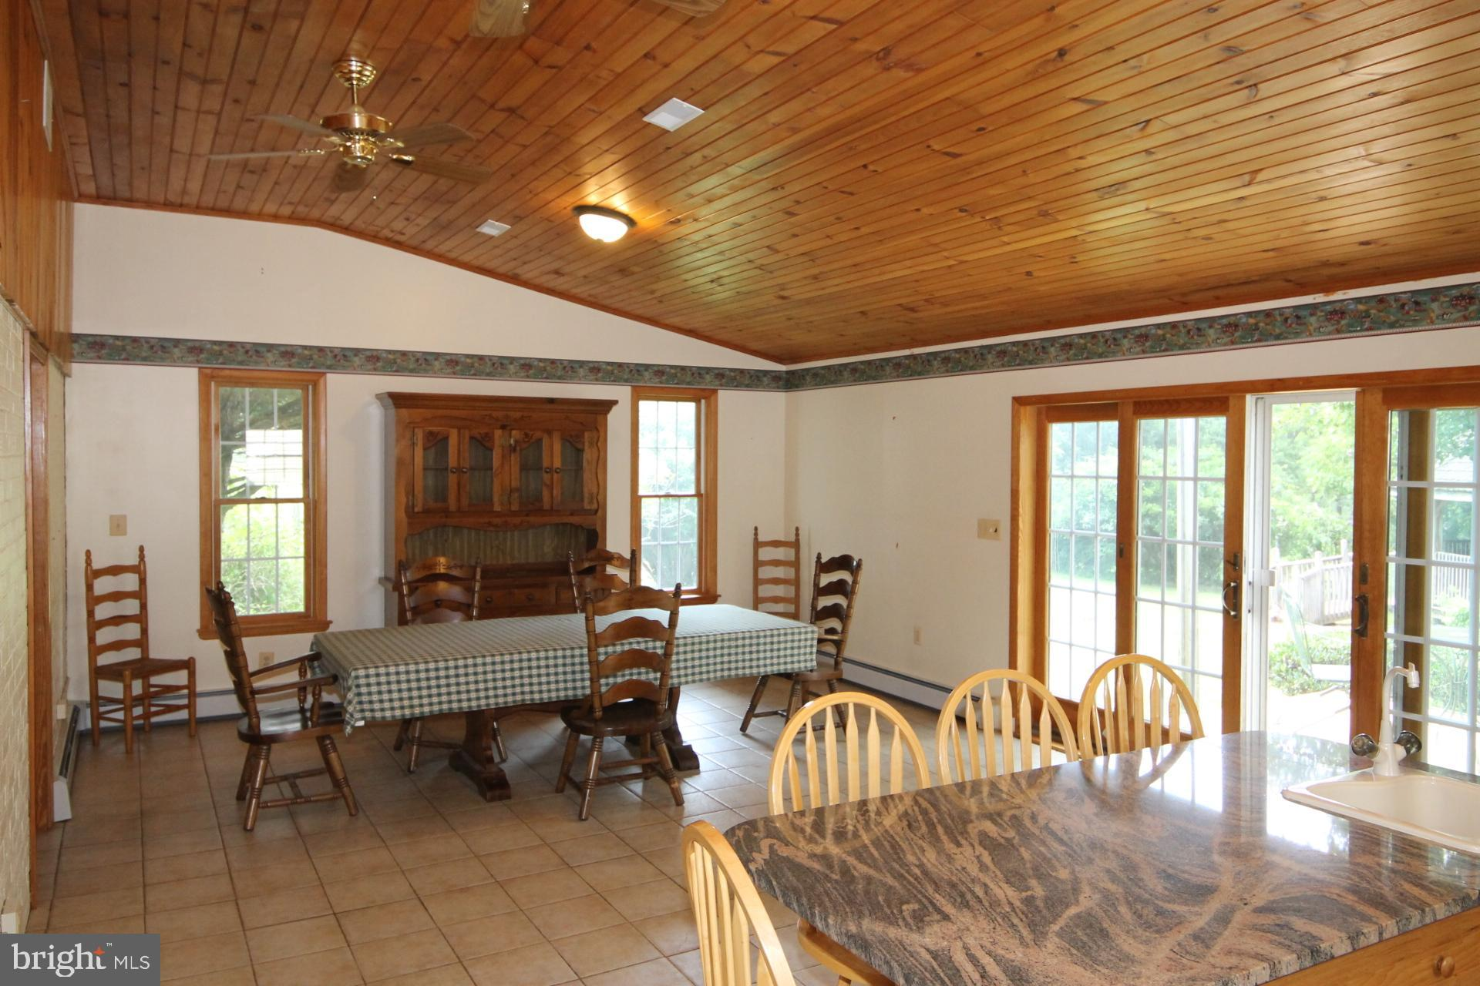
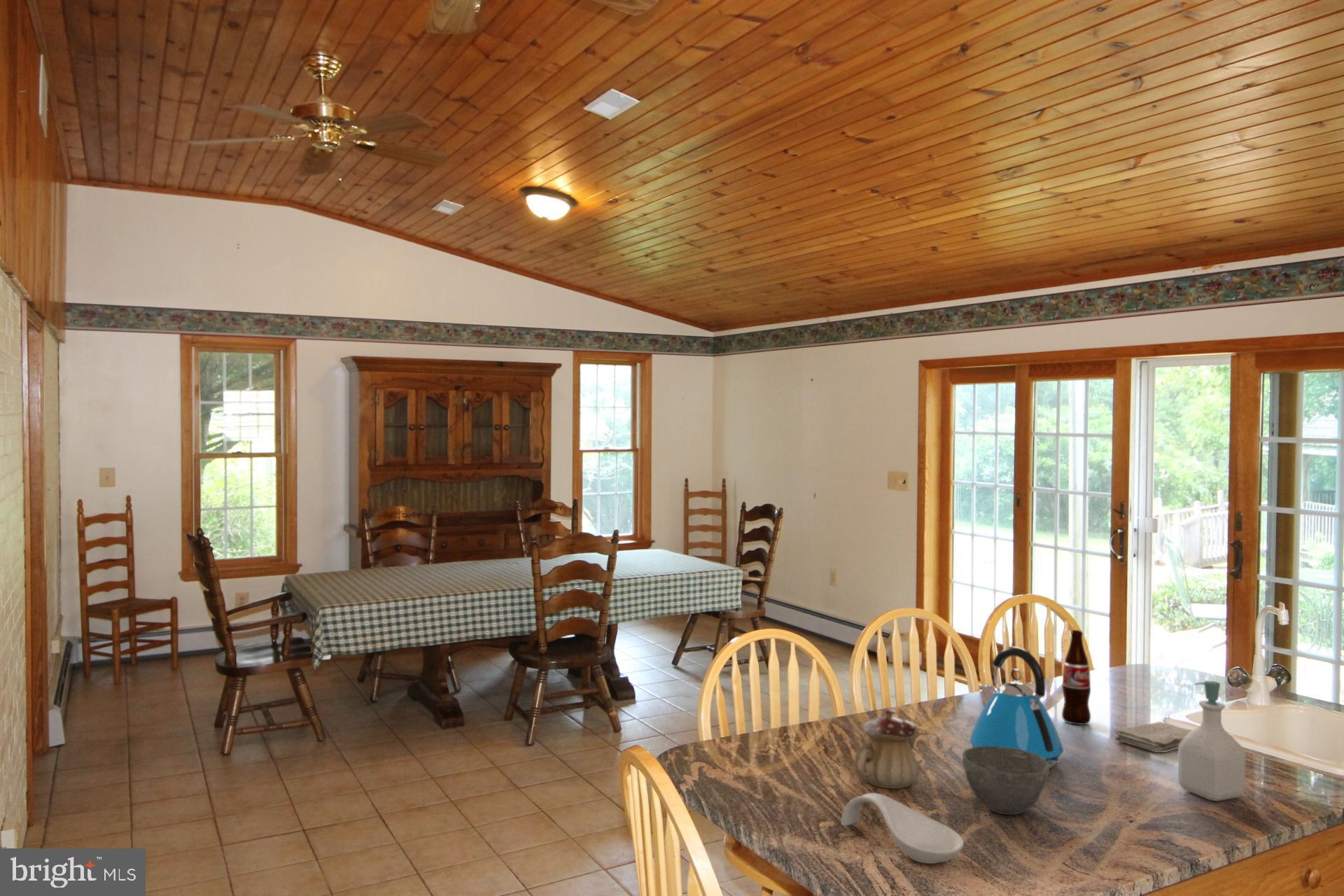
+ bottle [1061,629,1091,725]
+ spoon rest [840,792,965,865]
+ washcloth [1114,721,1193,753]
+ soap bottle [1177,680,1247,802]
+ teapot [853,708,921,790]
+ bowl [961,746,1050,816]
+ kettle [969,646,1064,768]
